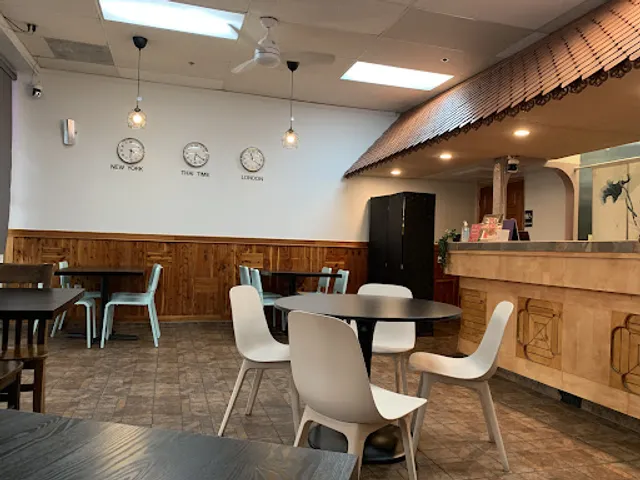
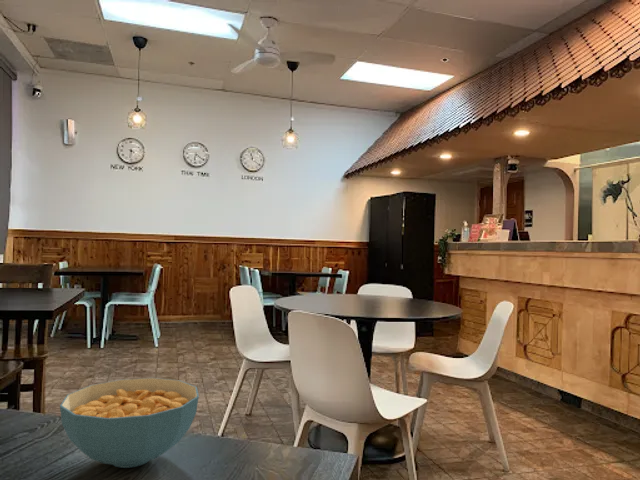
+ cereal bowl [59,377,200,469]
